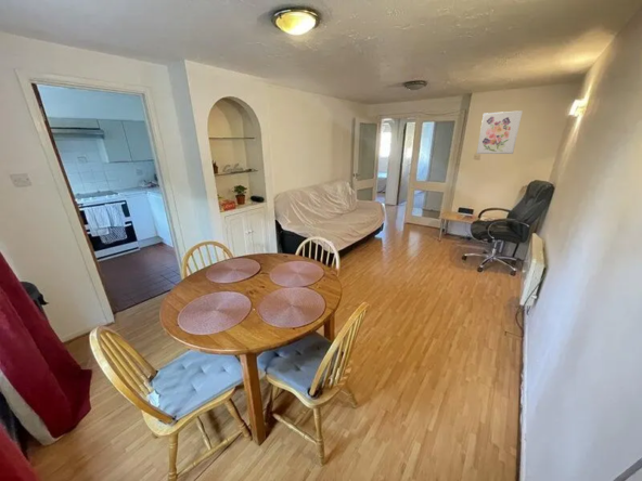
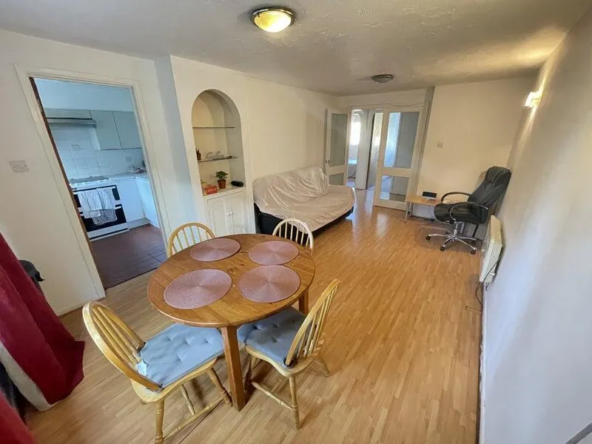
- wall art [475,109,524,155]
